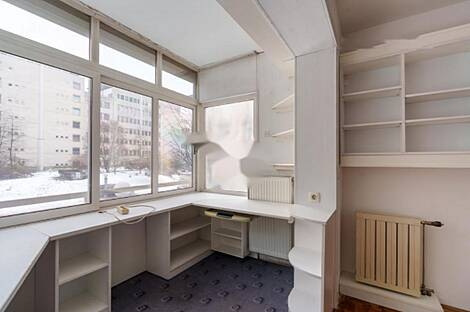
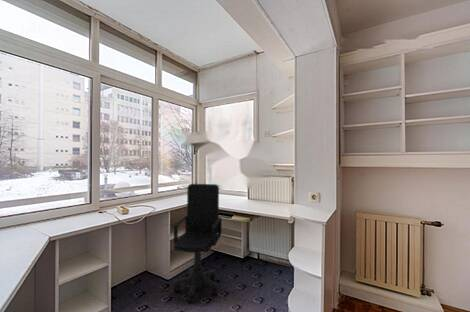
+ office chair [173,183,223,304]
